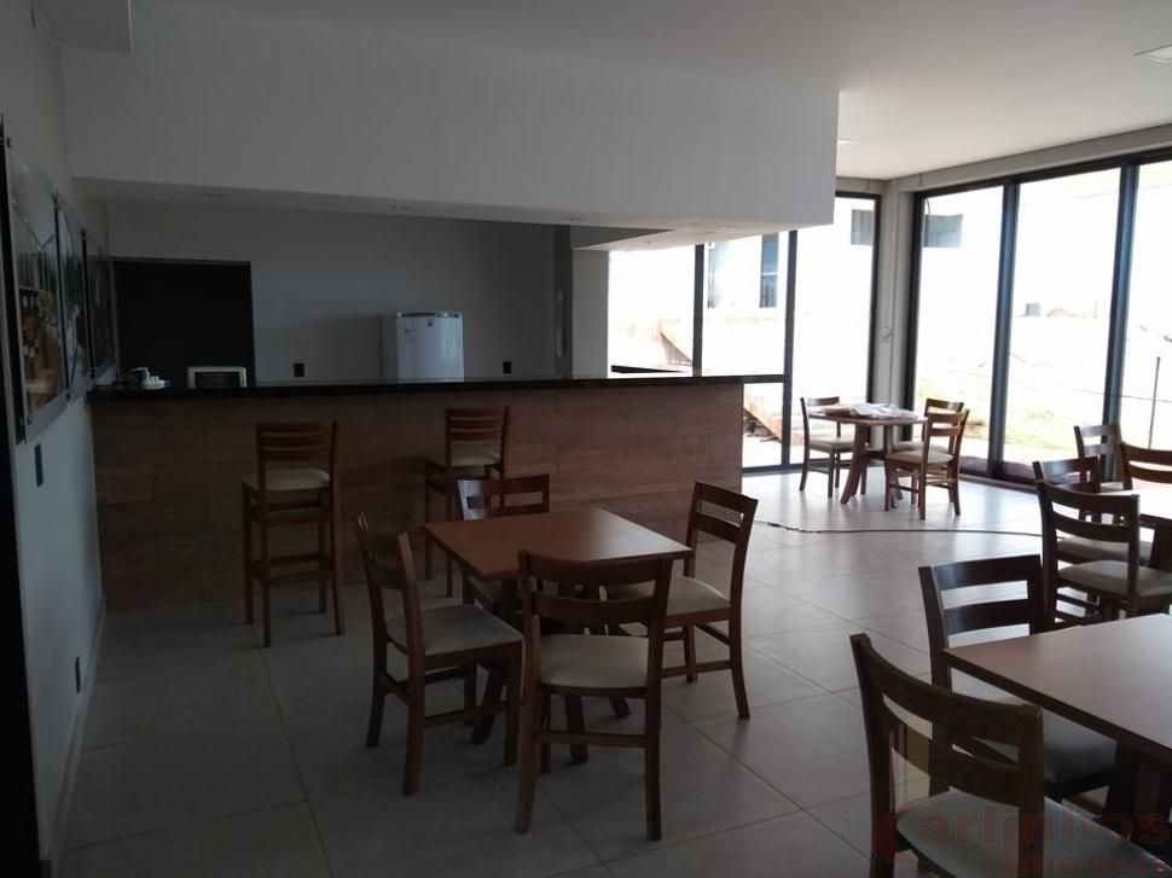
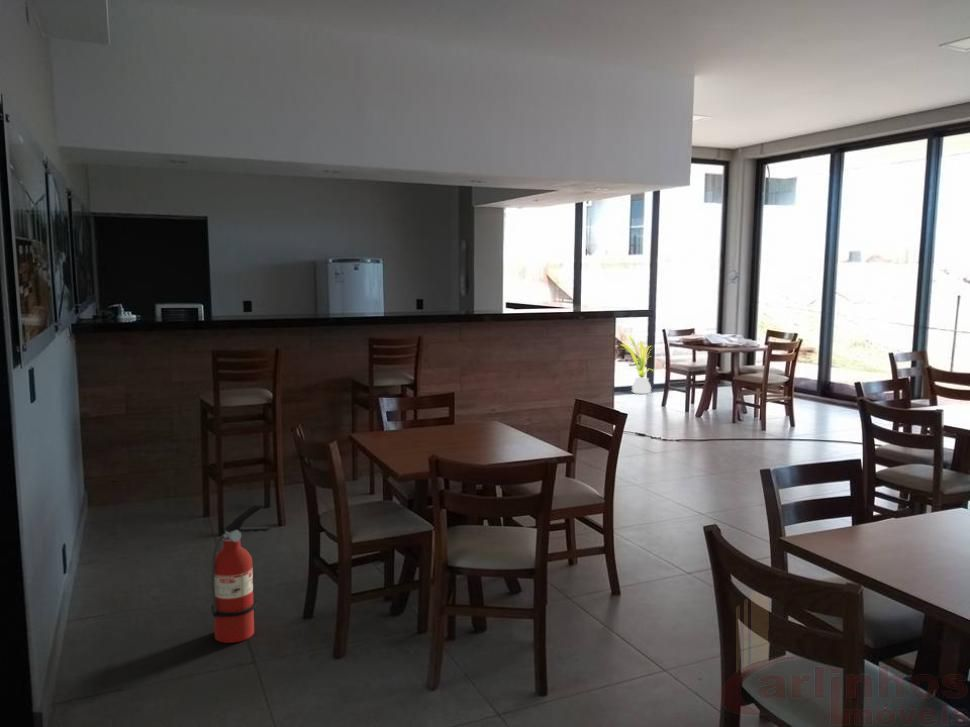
+ fire extinguisher [210,504,271,644]
+ house plant [620,334,655,395]
